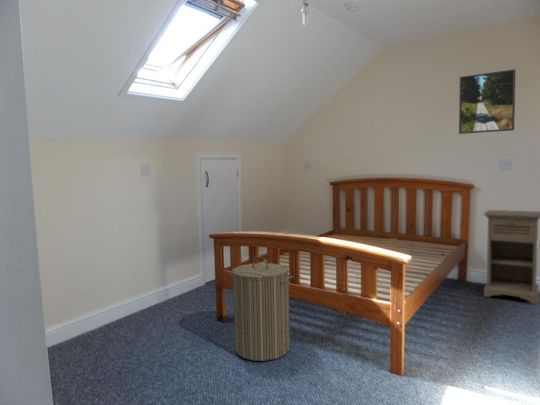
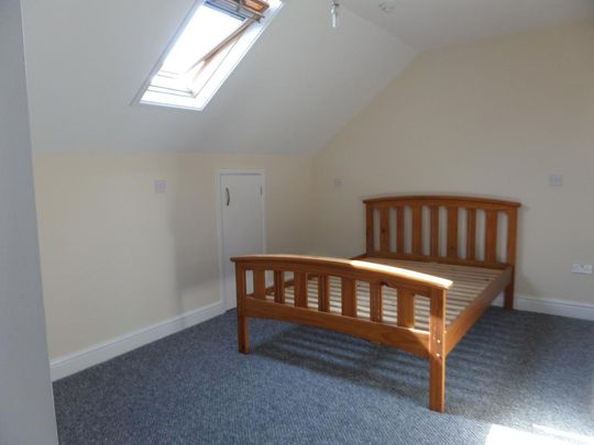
- nightstand [482,209,540,305]
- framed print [458,68,517,135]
- laundry hamper [230,255,294,362]
